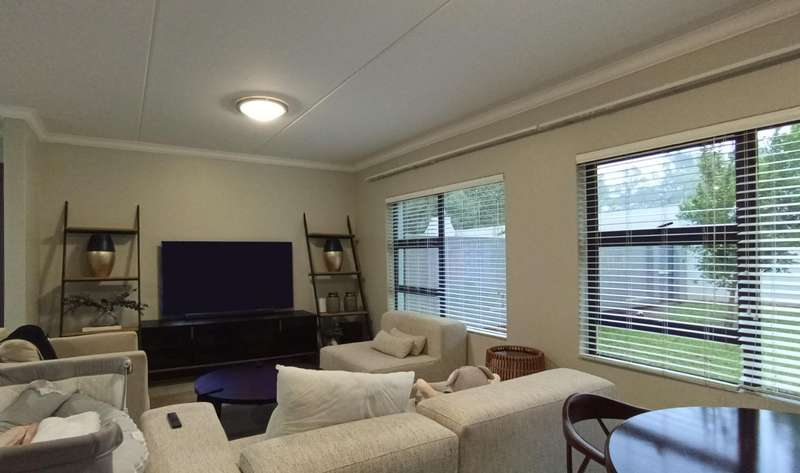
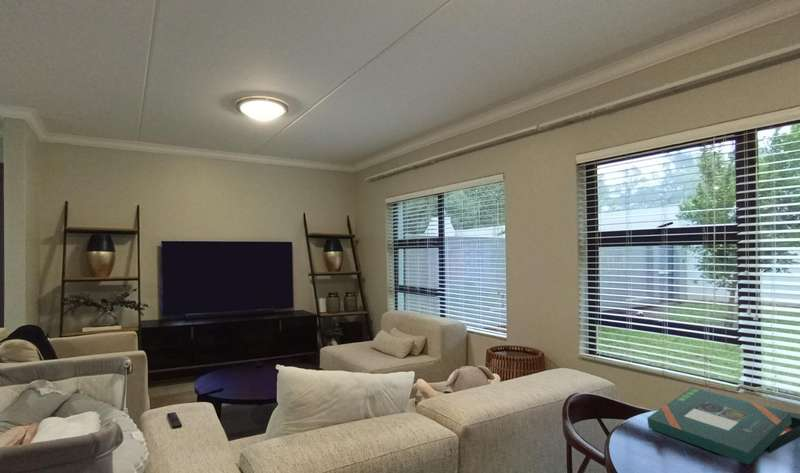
+ board game [646,386,800,466]
